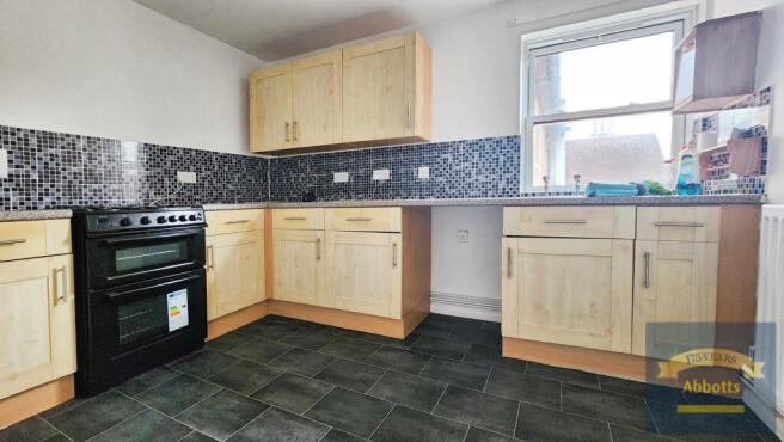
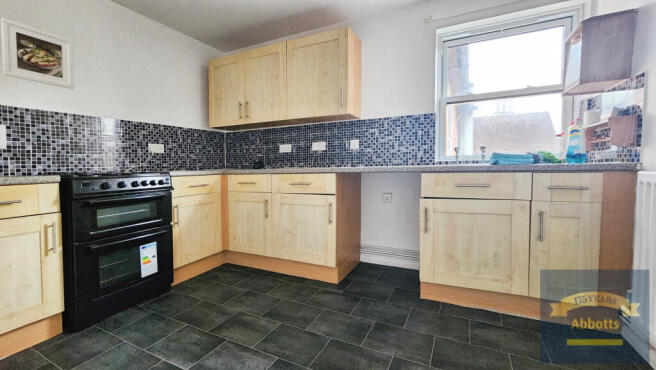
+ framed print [0,17,75,90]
